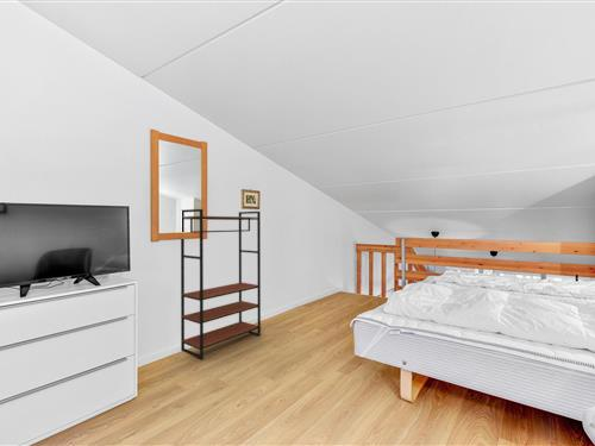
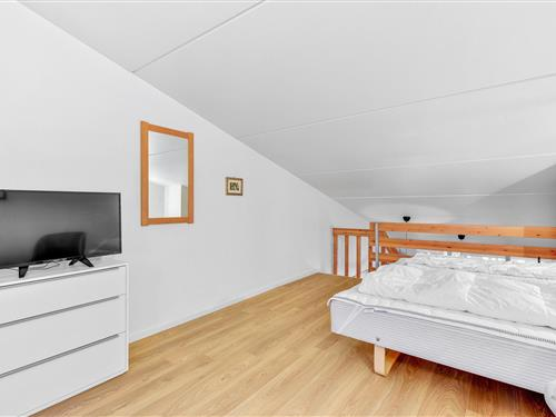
- bookshelf [180,208,262,360]
